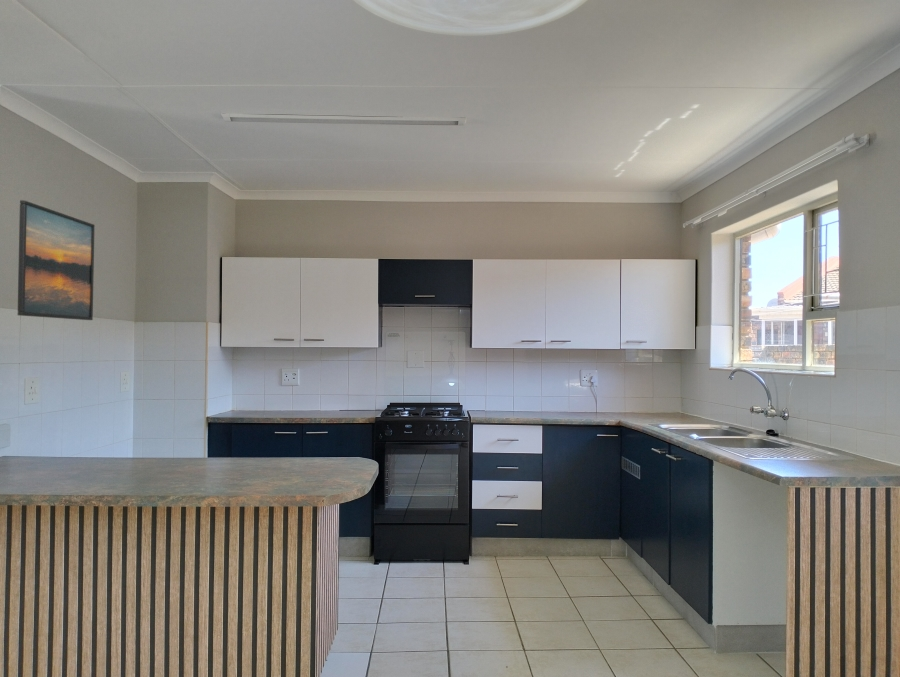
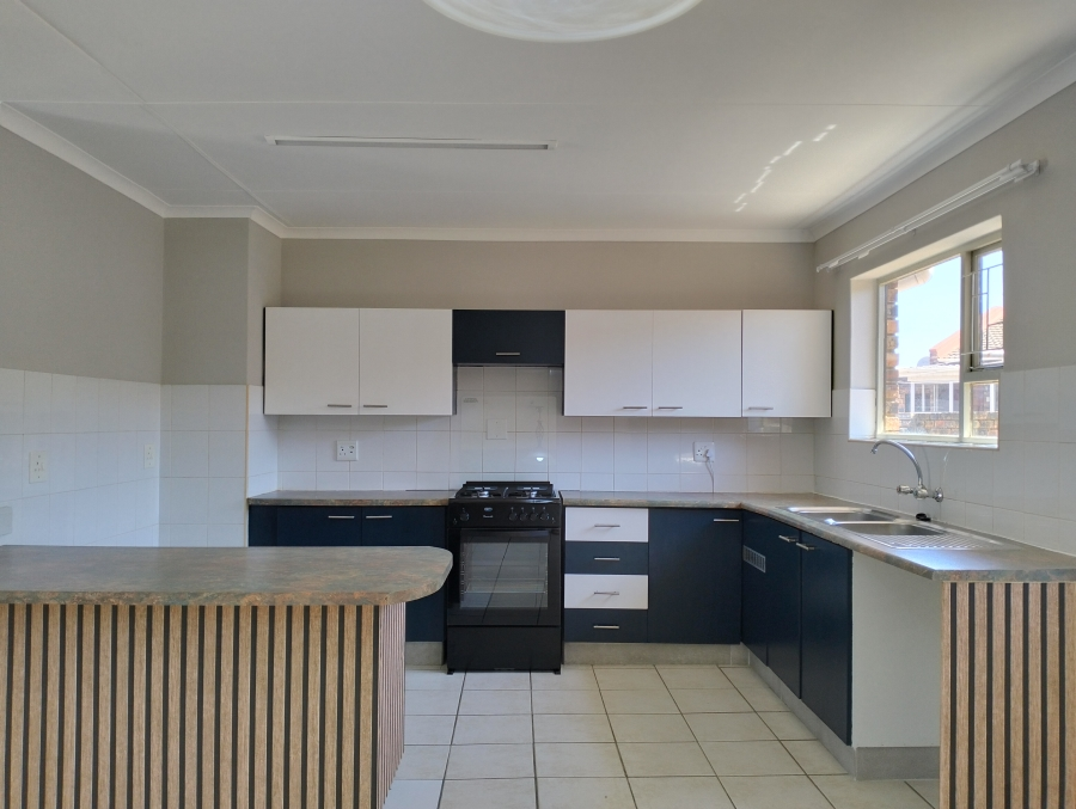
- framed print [17,199,96,321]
